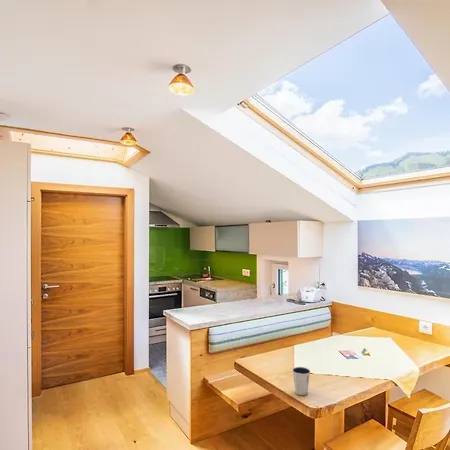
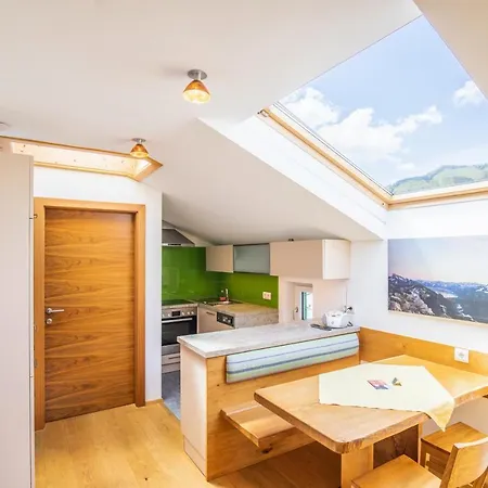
- dixie cup [292,366,311,396]
